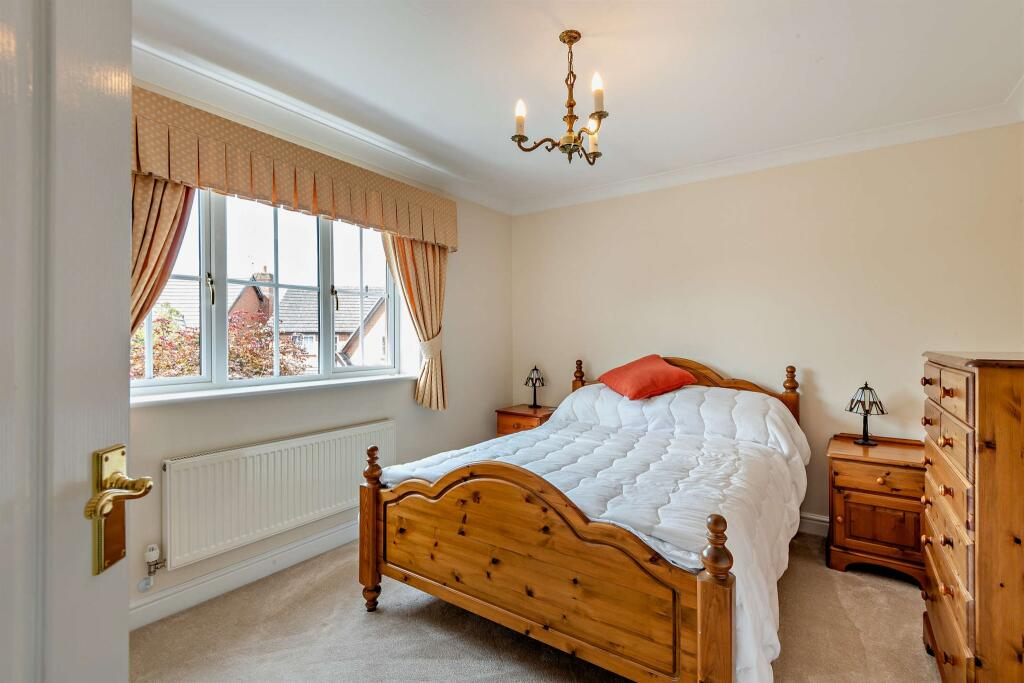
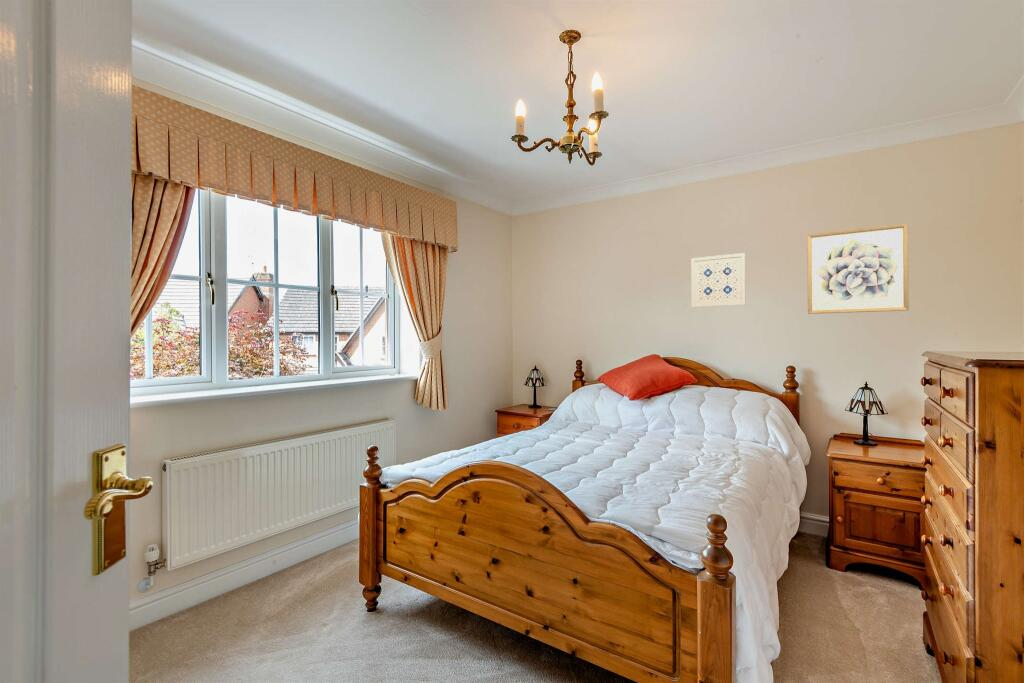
+ wall art [806,223,909,315]
+ wall art [691,252,747,308]
